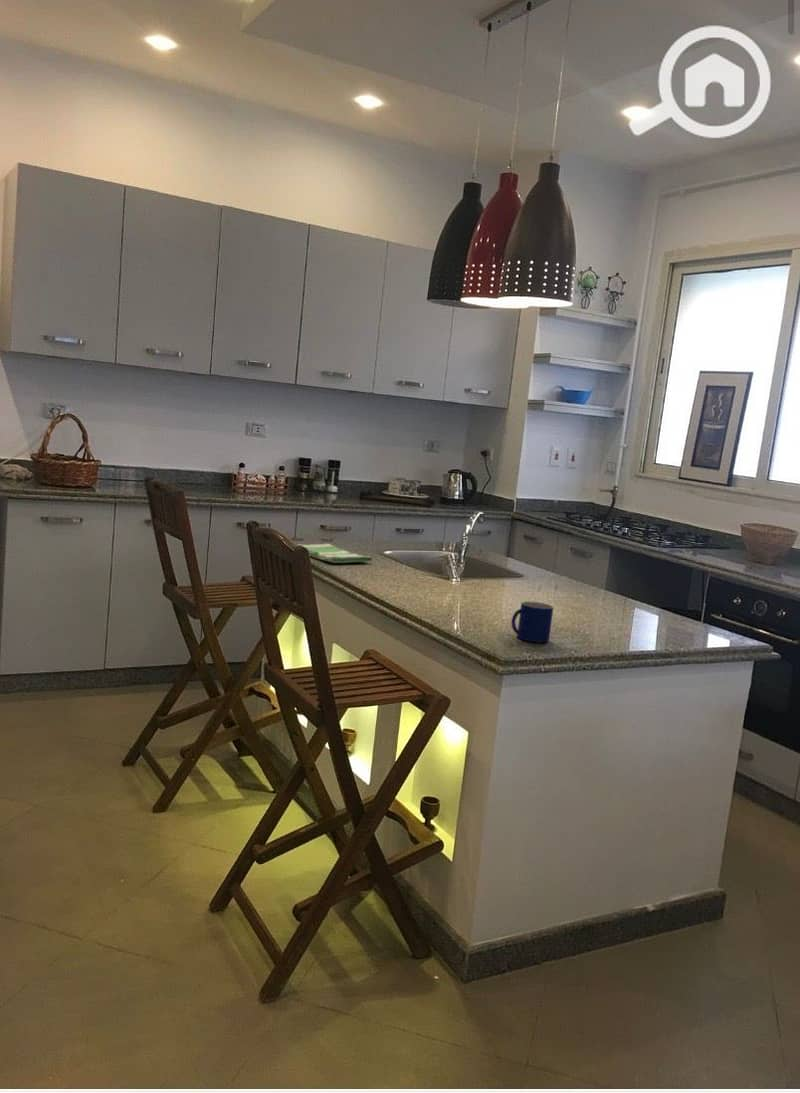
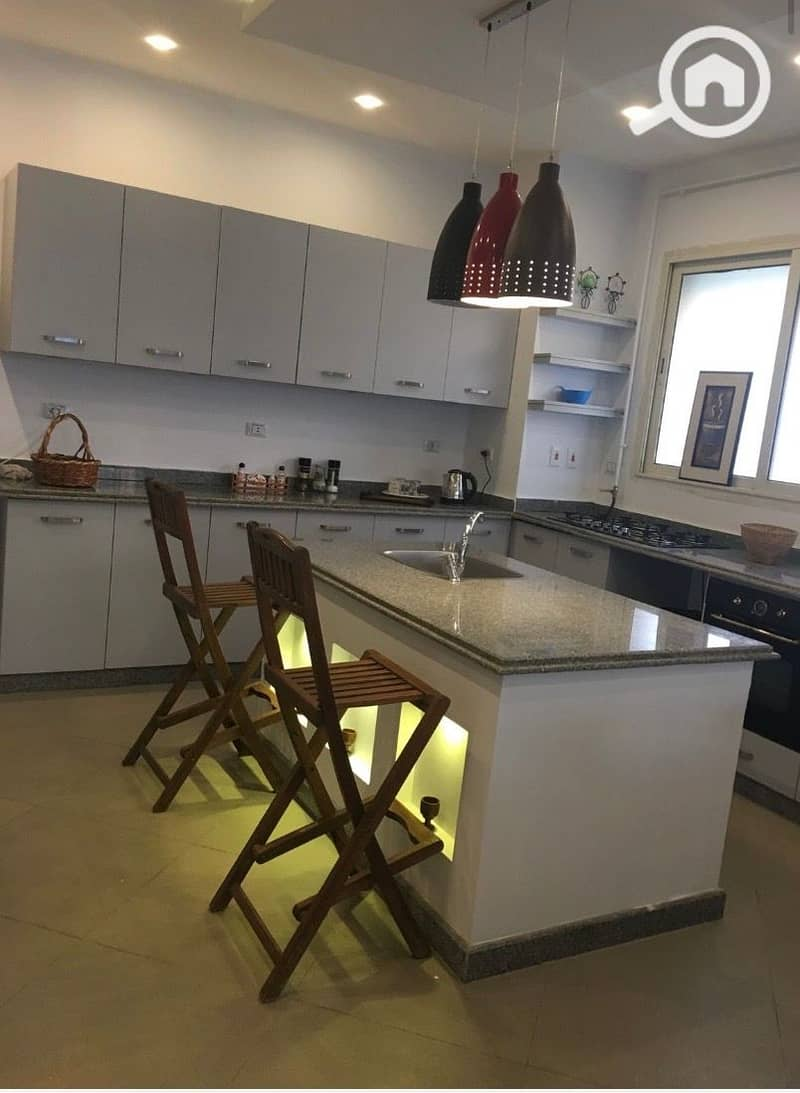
- mug [510,600,554,644]
- dish towel [297,543,373,564]
